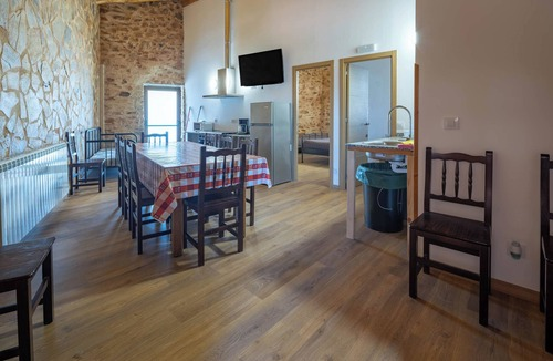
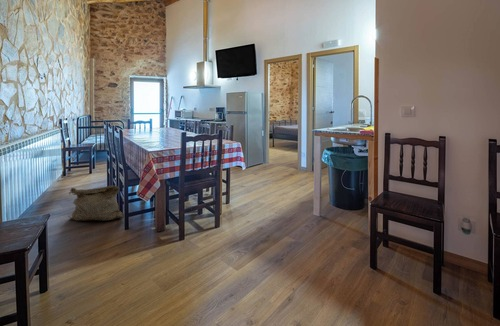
+ bag [67,184,125,222]
